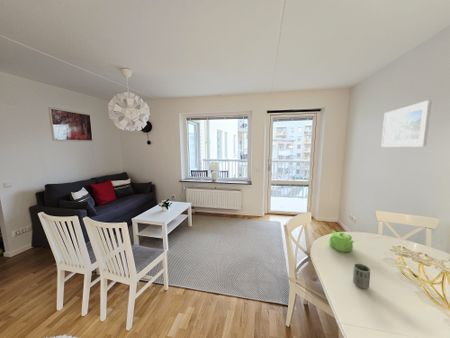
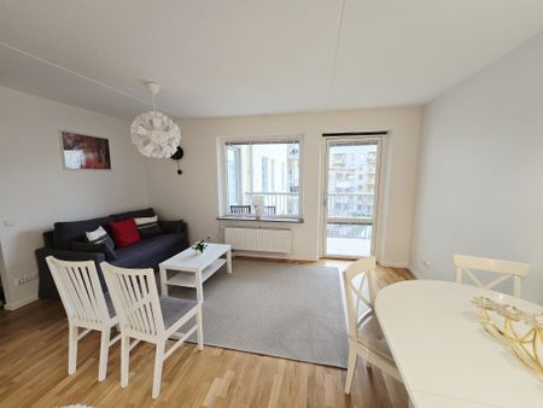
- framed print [380,99,433,148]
- cup [352,263,371,290]
- teapot [328,230,356,253]
